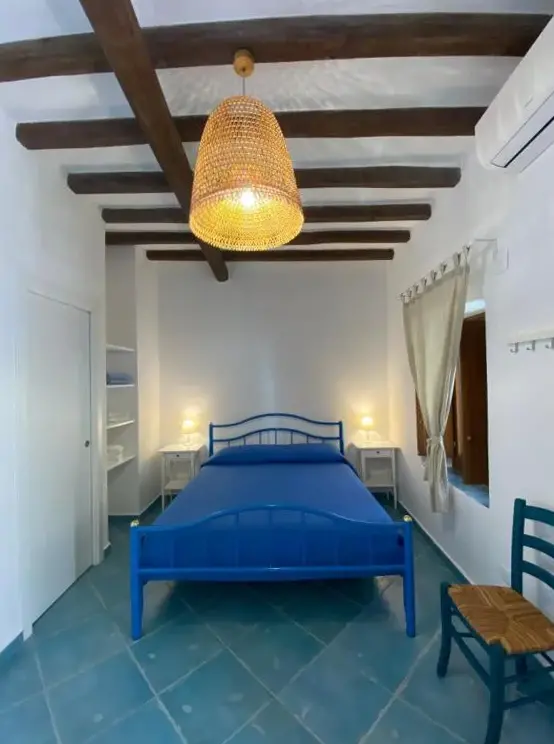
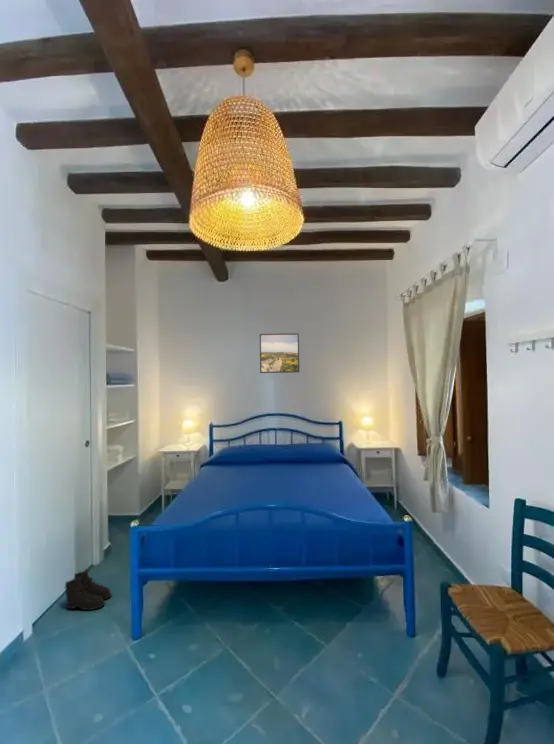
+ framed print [259,332,300,374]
+ boots [63,568,112,611]
